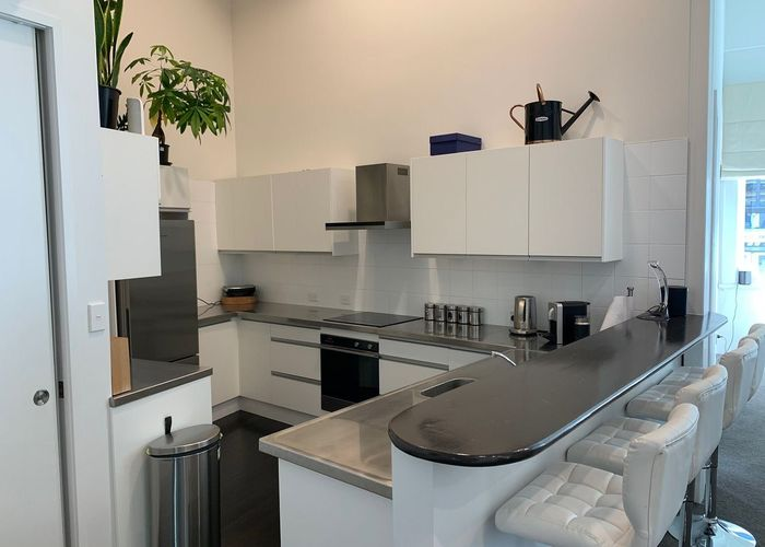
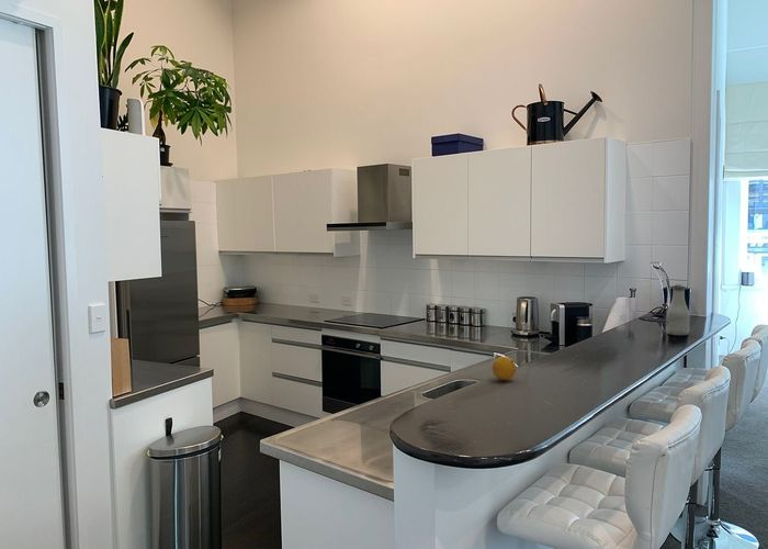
+ fruit [492,356,518,381]
+ bottle [665,283,690,337]
